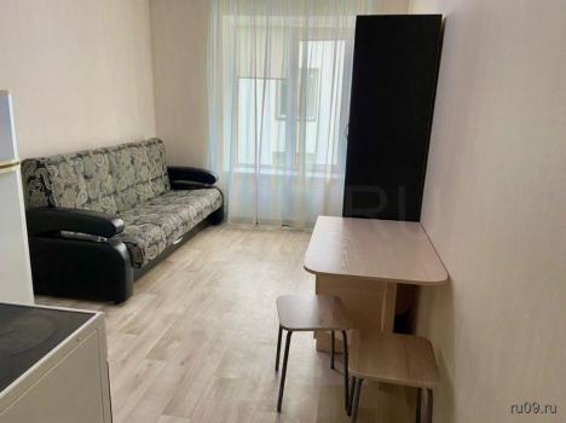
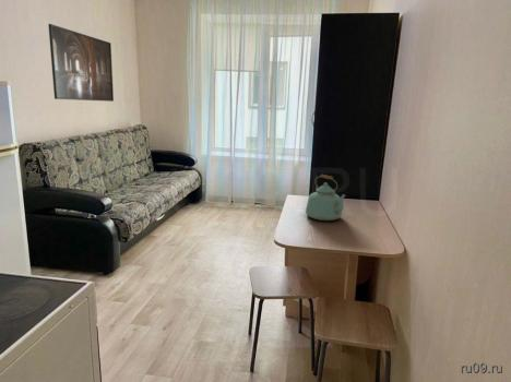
+ kettle [305,174,347,222]
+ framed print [47,23,115,103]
